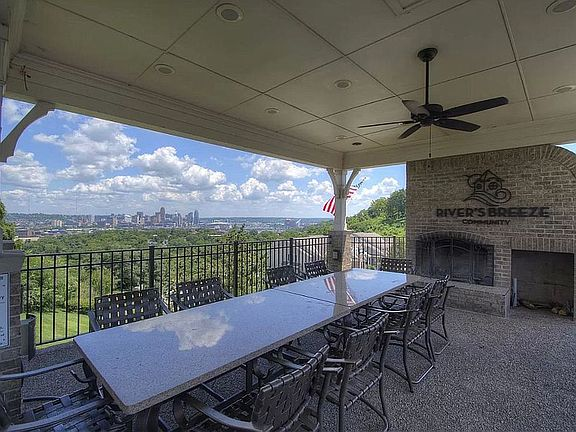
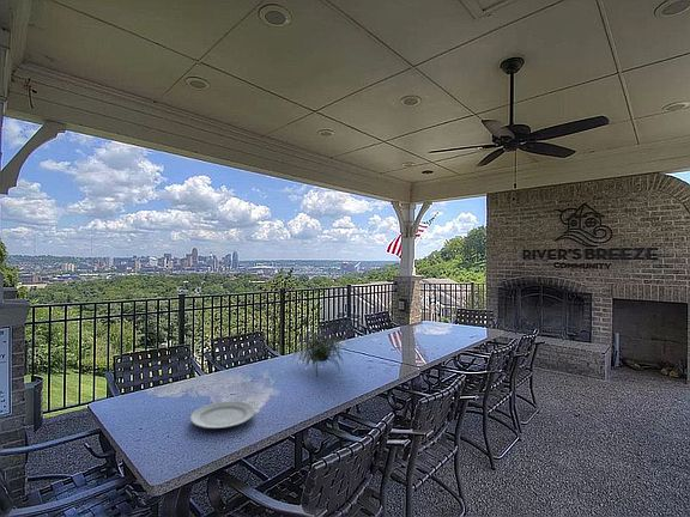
+ chinaware [189,400,256,430]
+ plant [286,324,353,378]
